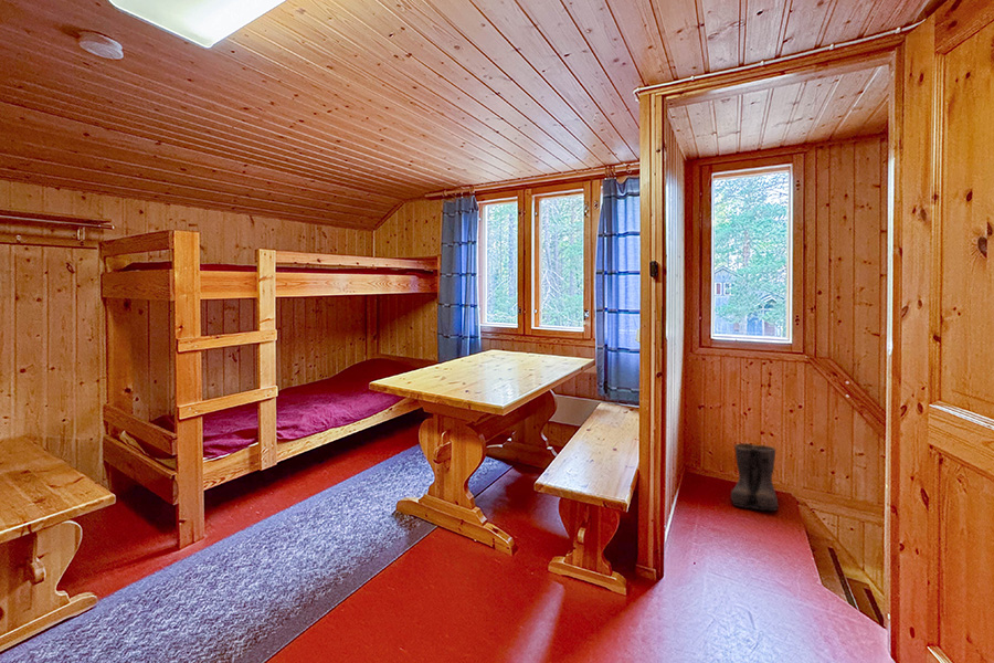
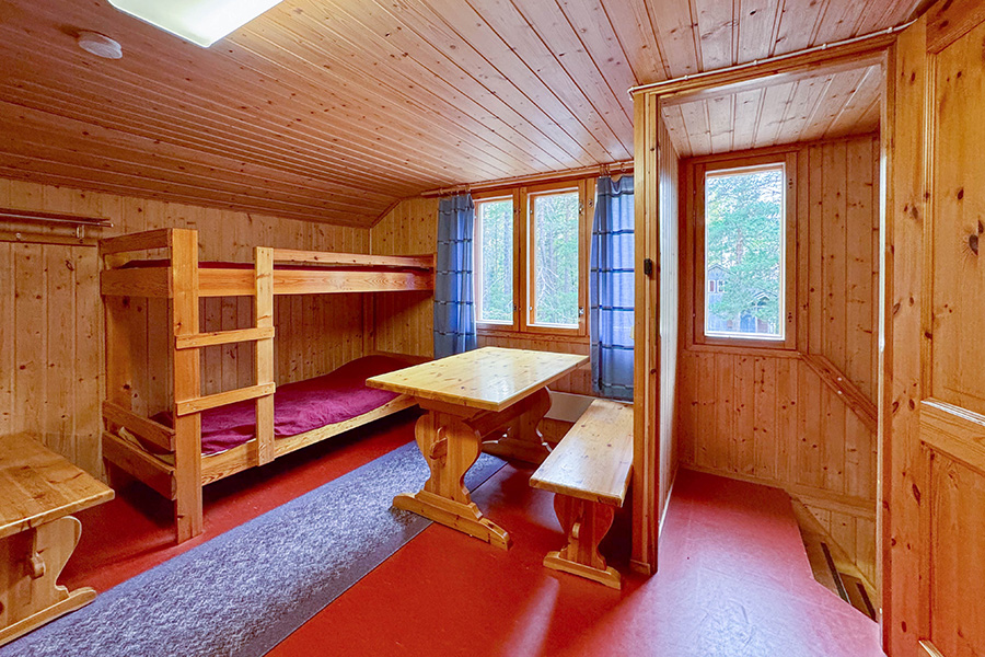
- boots [730,442,780,512]
